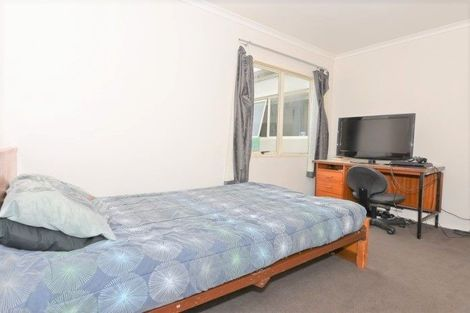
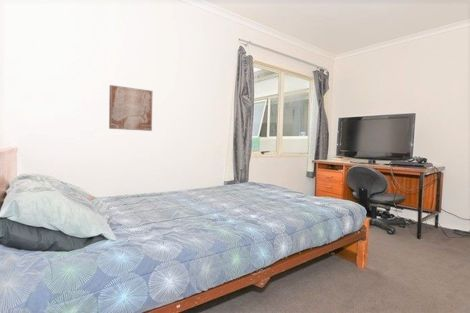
+ wall art [108,84,153,132]
